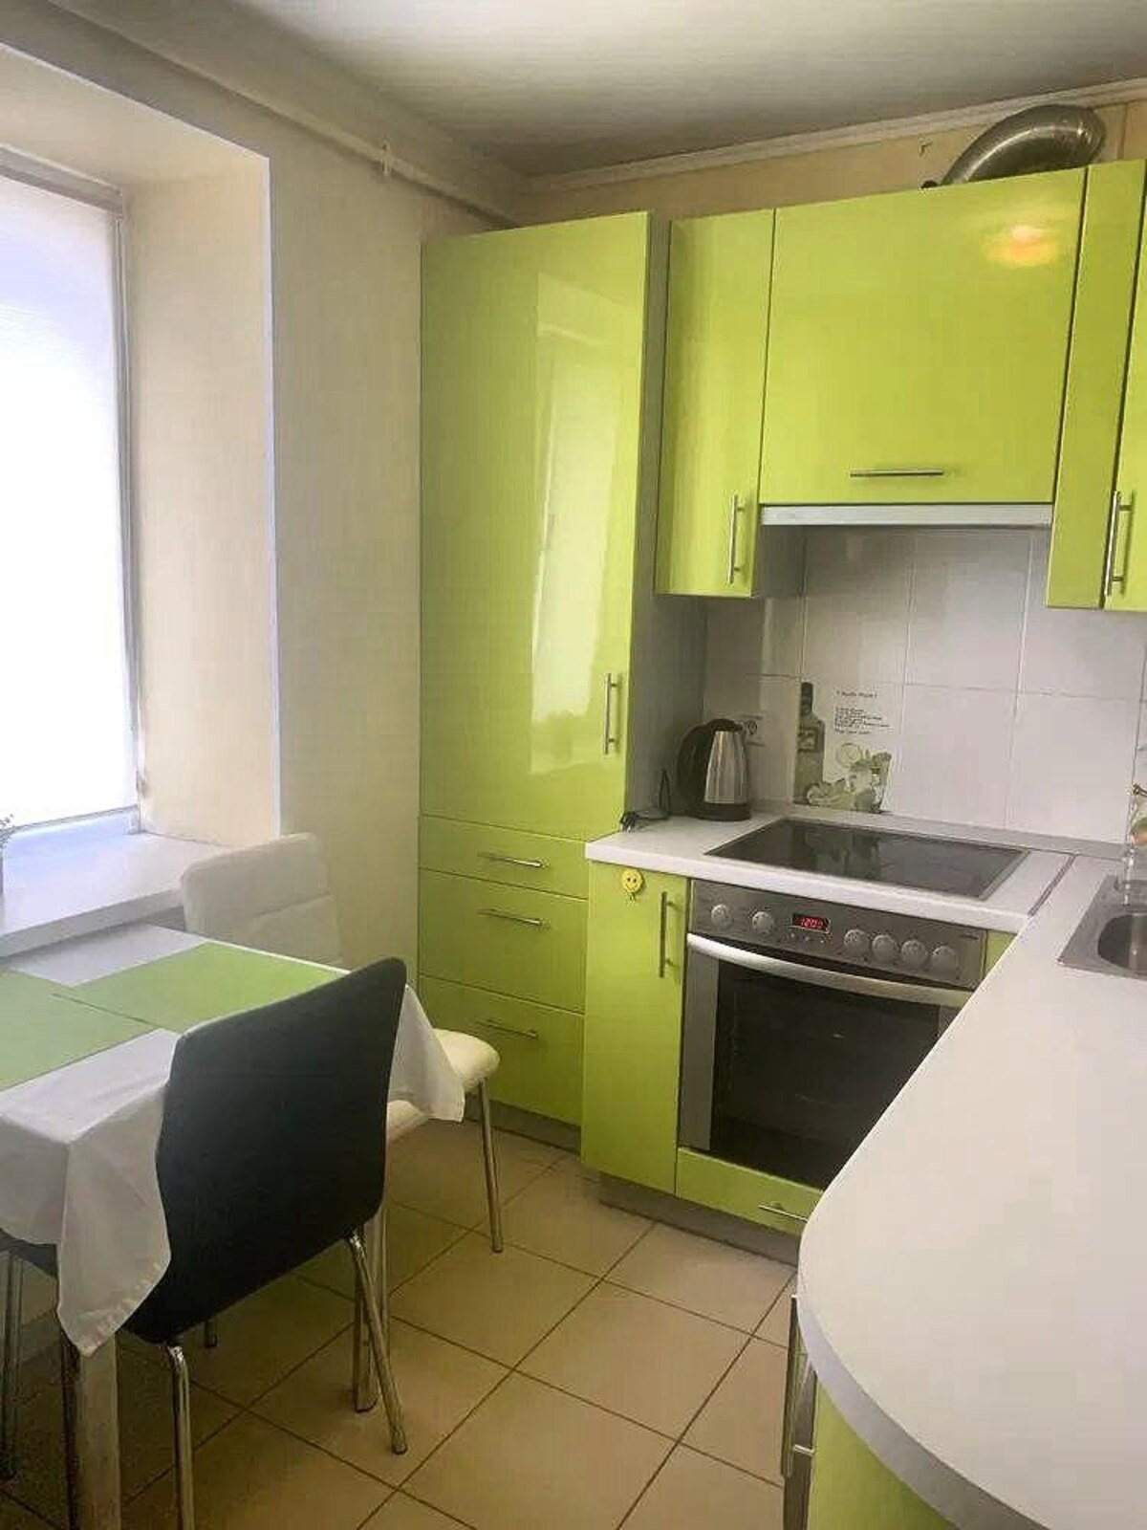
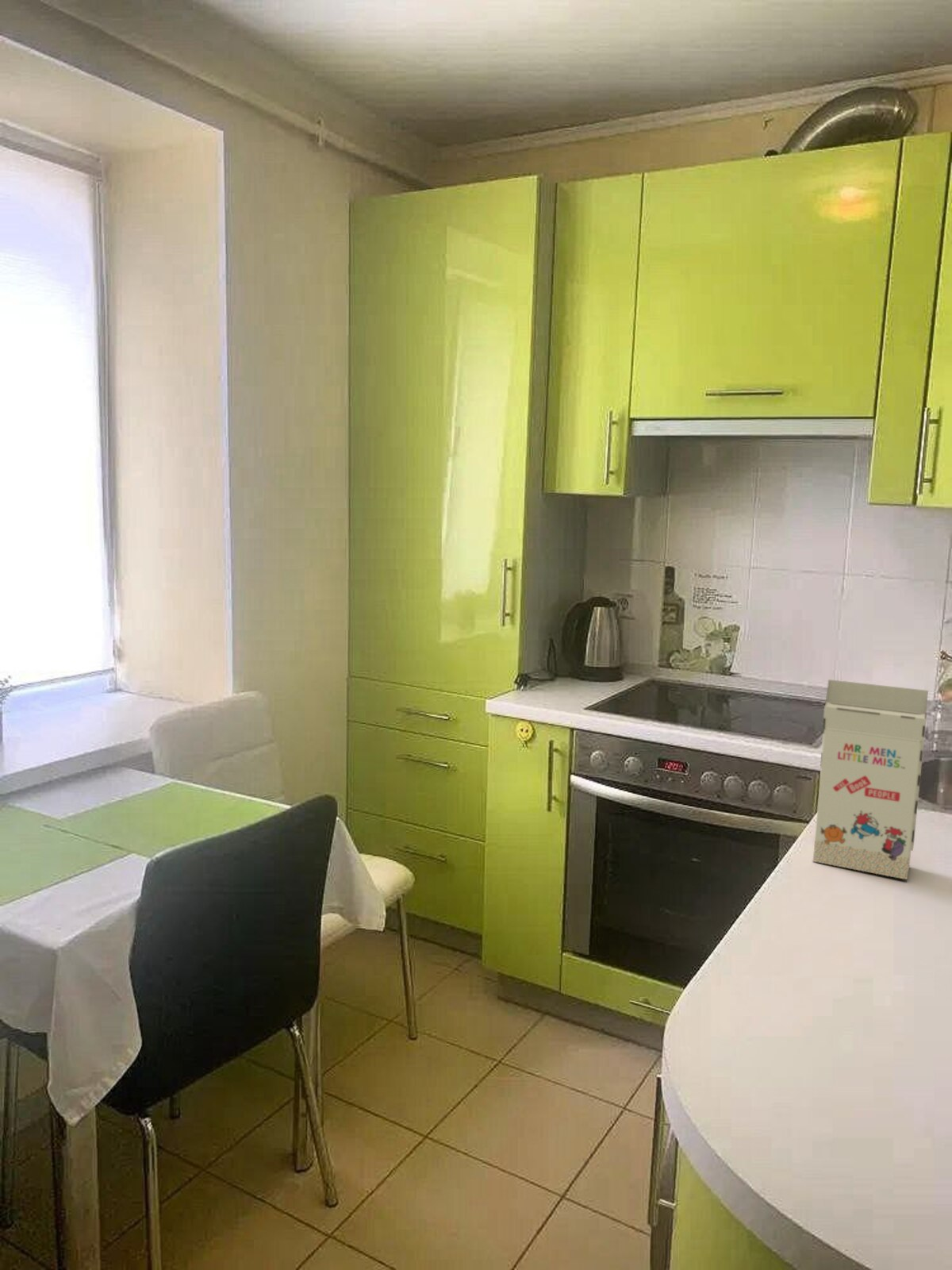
+ gift box [812,679,929,880]
